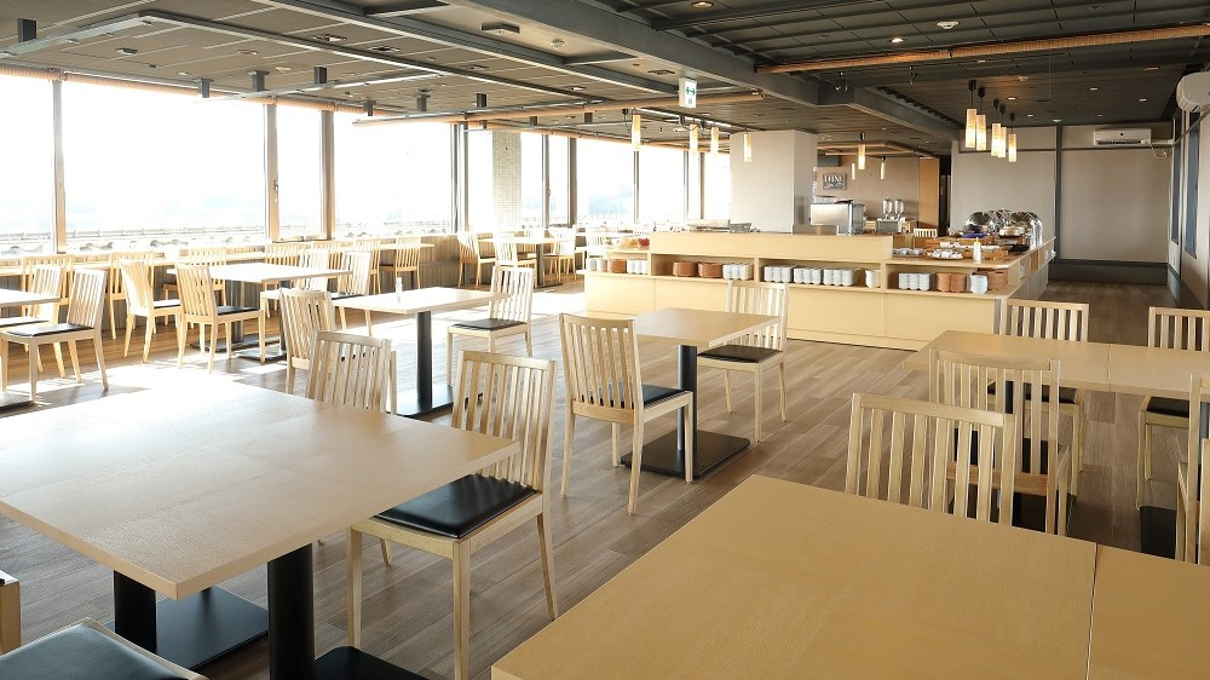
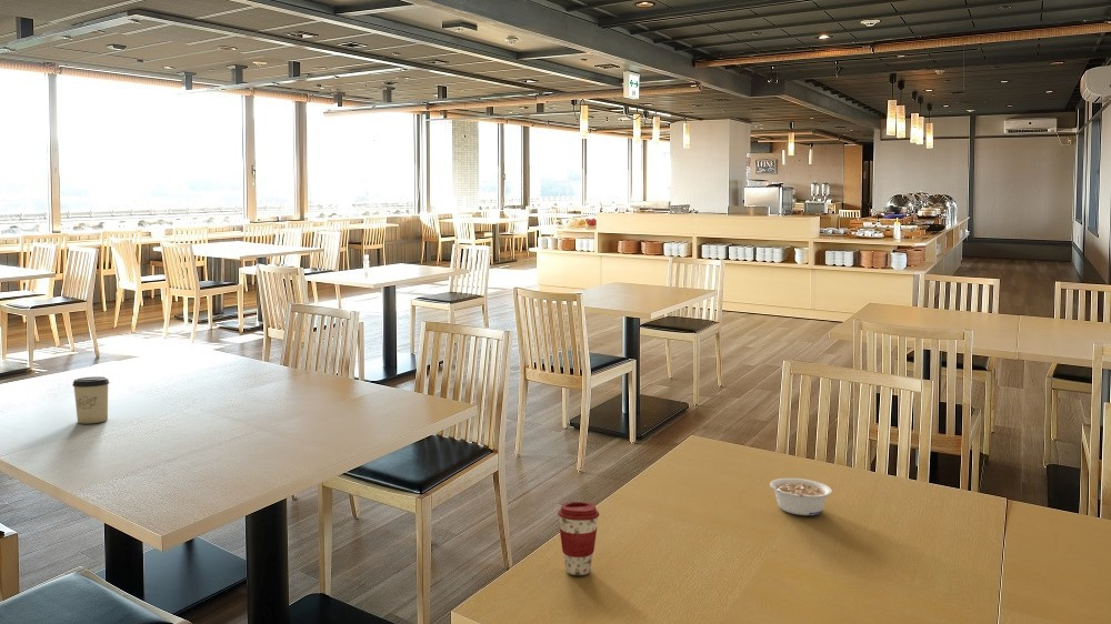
+ legume [769,477,833,516]
+ coffee cup [557,501,600,576]
+ cup [72,375,110,424]
